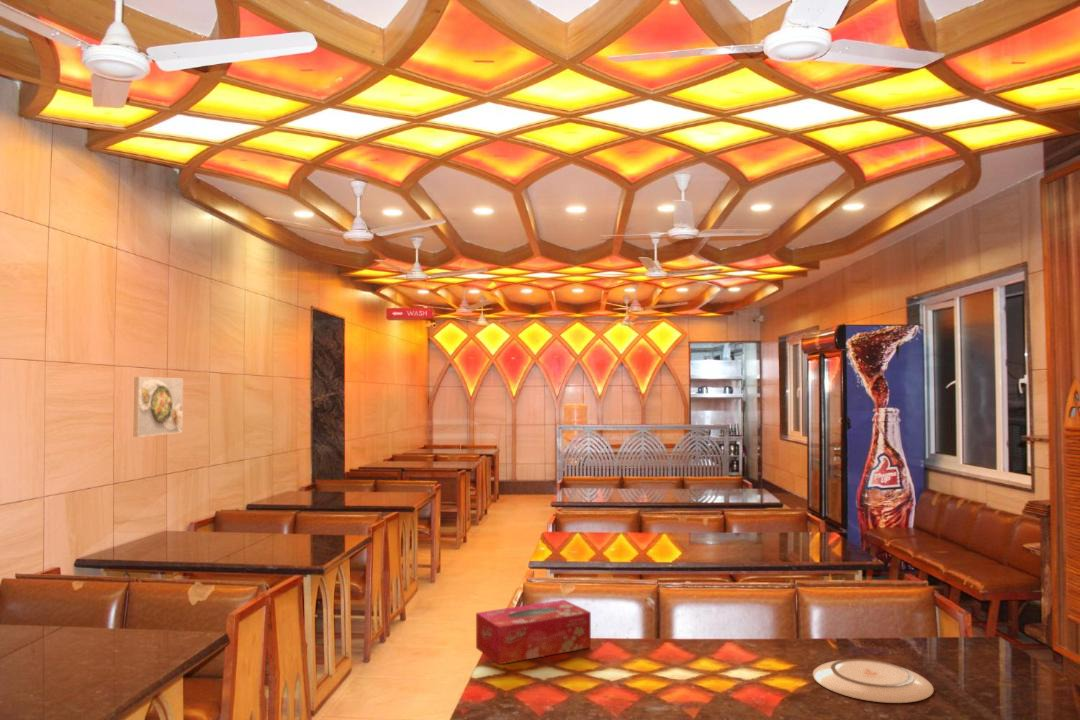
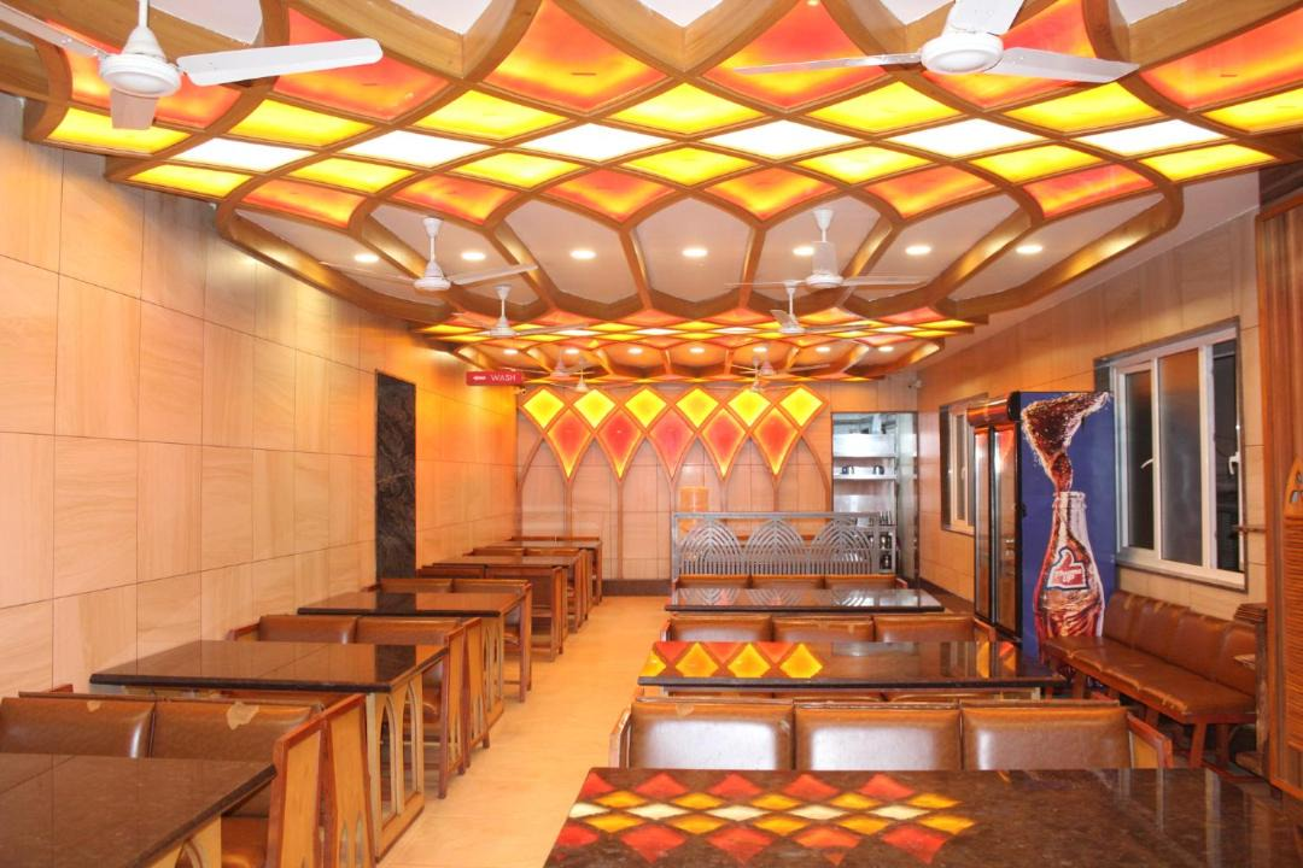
- tissue box [475,599,592,666]
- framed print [133,376,184,438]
- plate [812,658,935,704]
